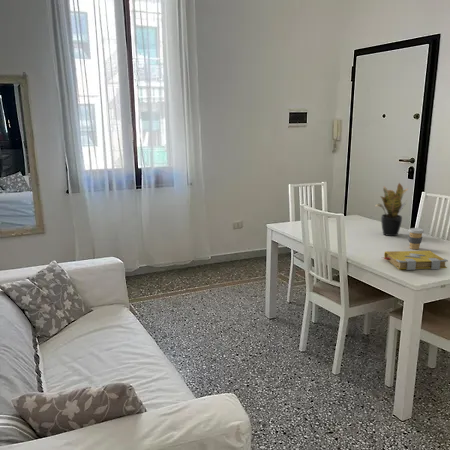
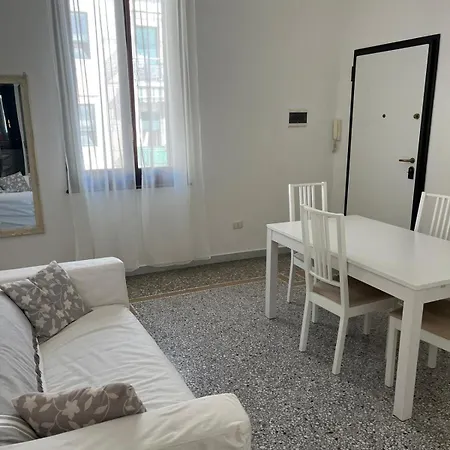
- coffee cup [407,227,425,250]
- spell book [382,250,449,271]
- potted plant [375,182,409,237]
